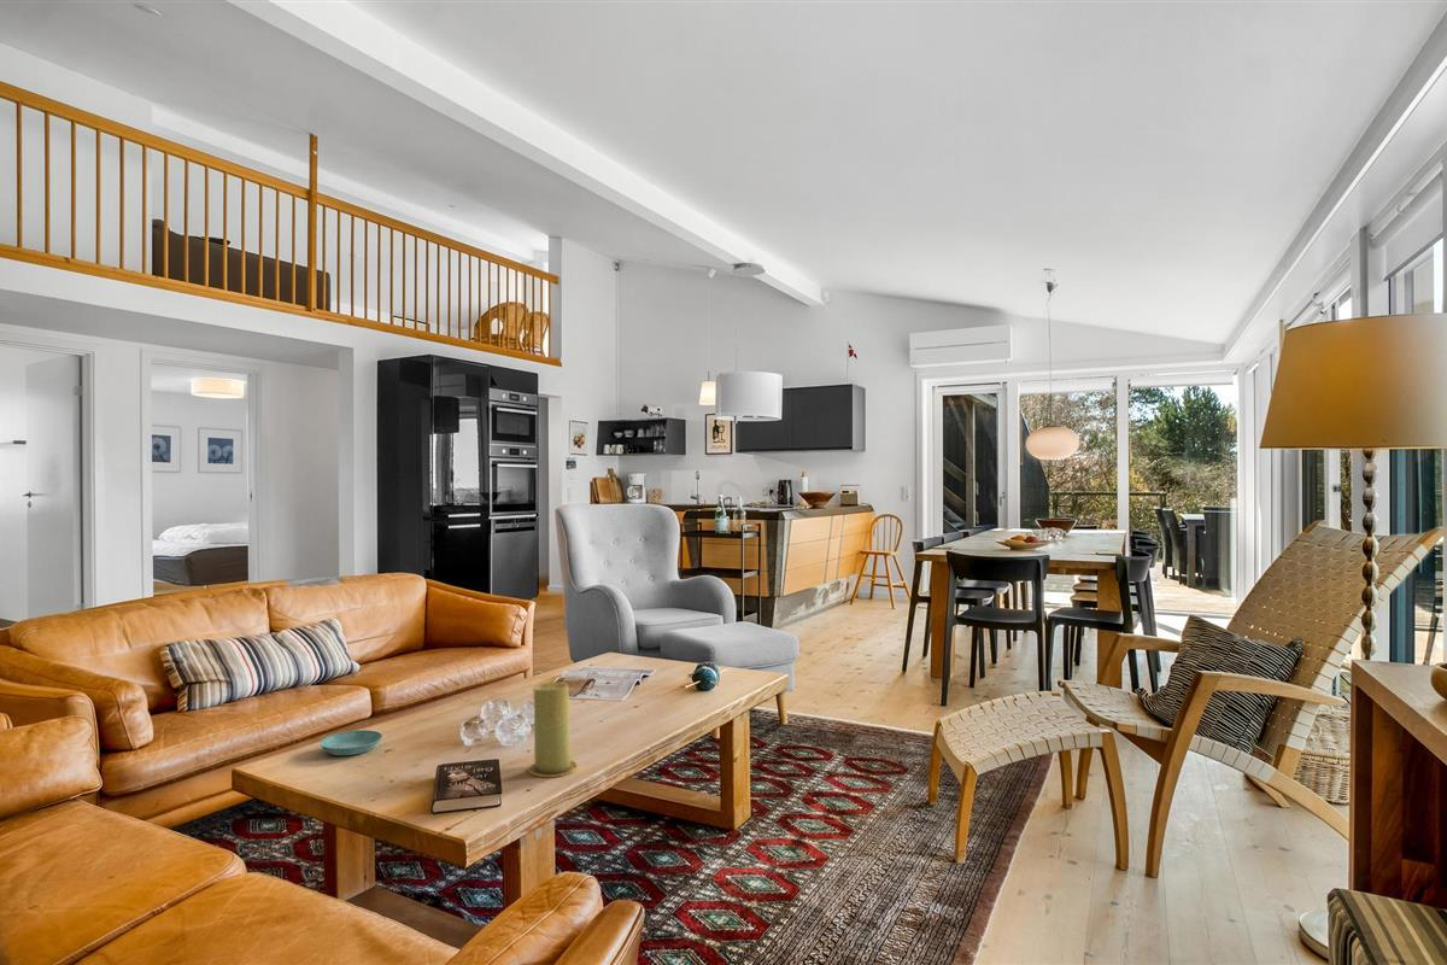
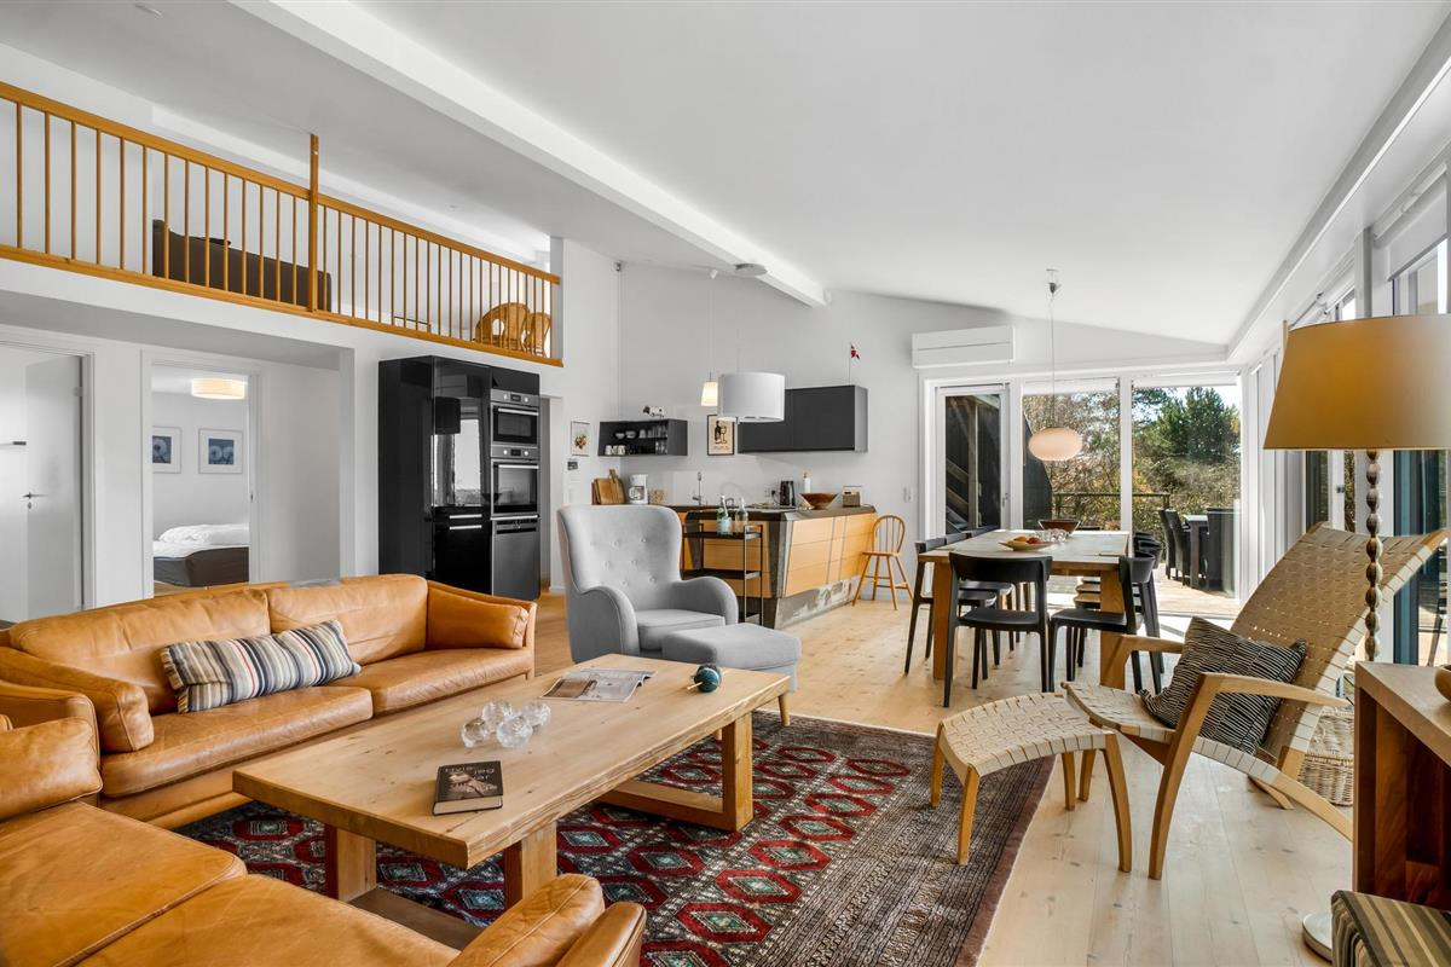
- saucer [318,729,383,756]
- candle [527,680,579,778]
